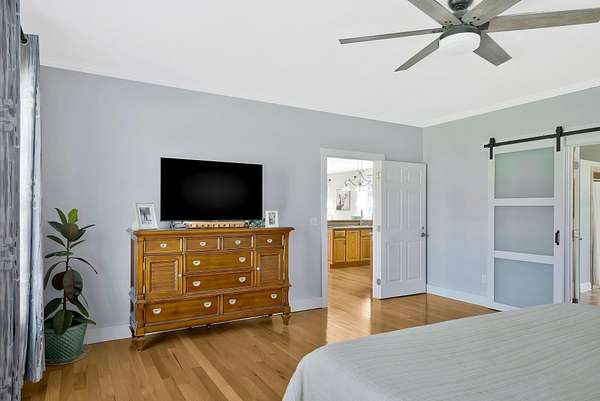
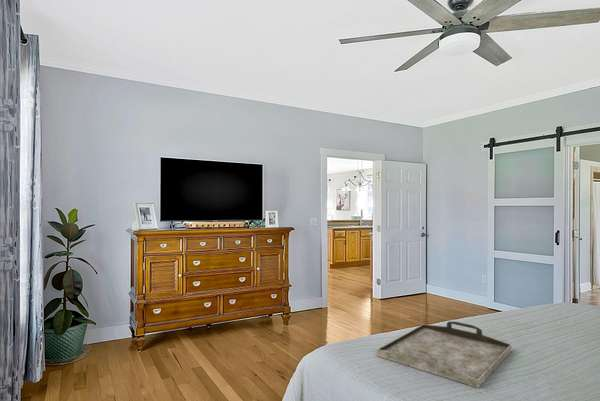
+ serving tray [376,320,512,389]
